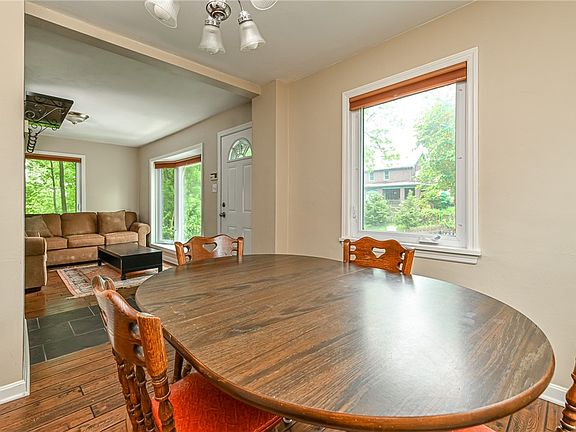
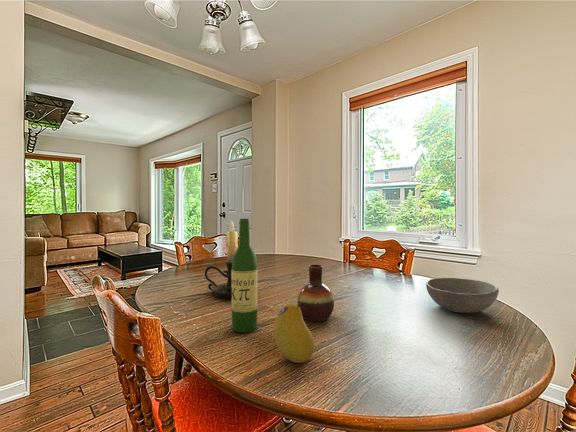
+ candle holder [204,219,239,299]
+ wine bottle [231,218,259,333]
+ vase [296,264,335,322]
+ bowl [425,277,500,314]
+ fruit [273,303,316,364]
